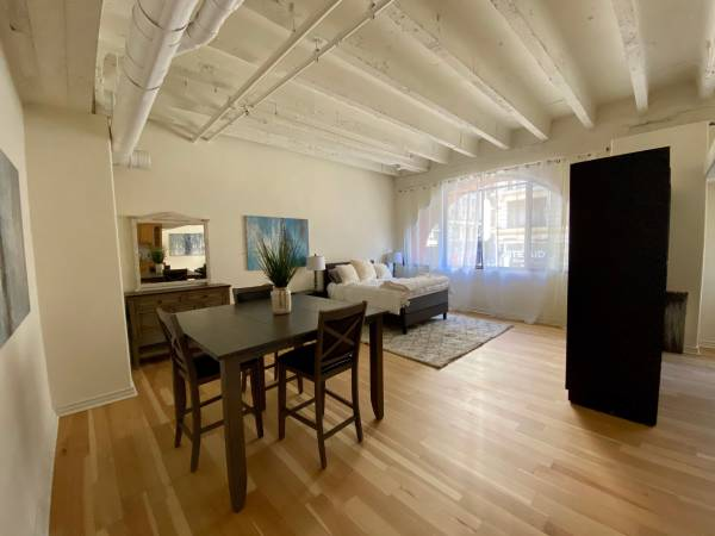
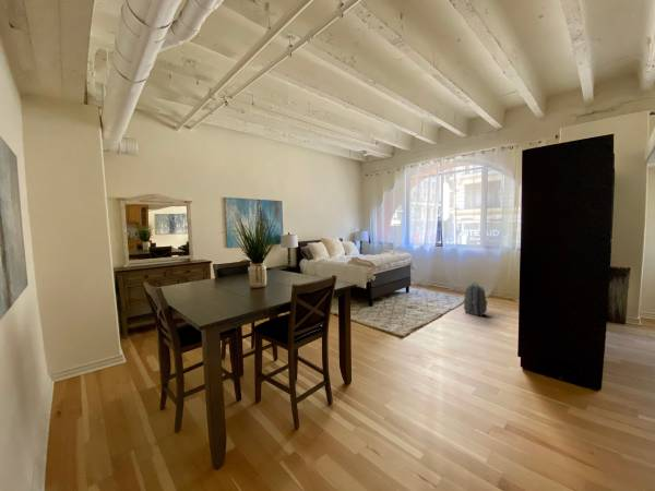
+ backpack [463,282,488,318]
